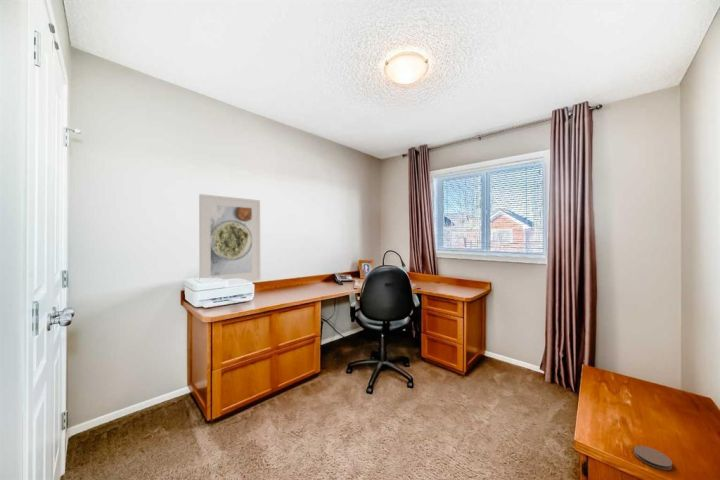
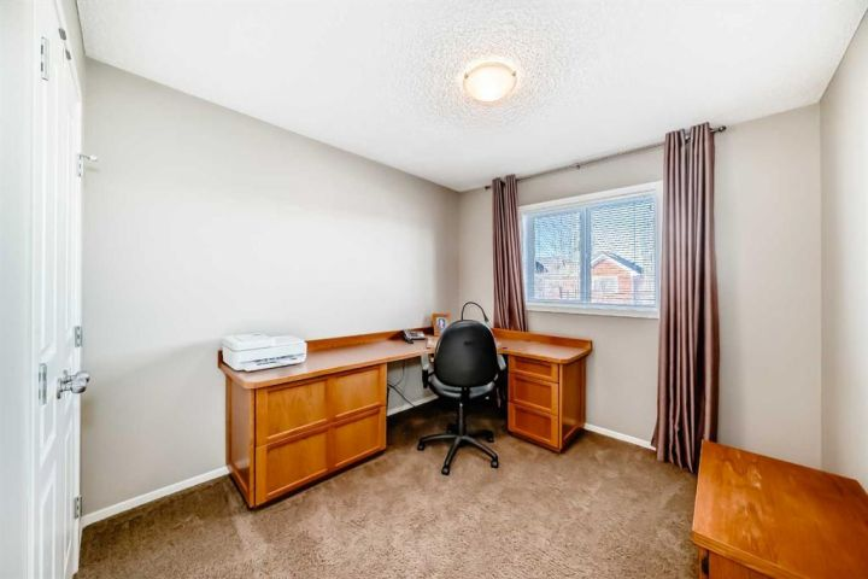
- coaster [633,445,673,471]
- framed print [198,193,261,282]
